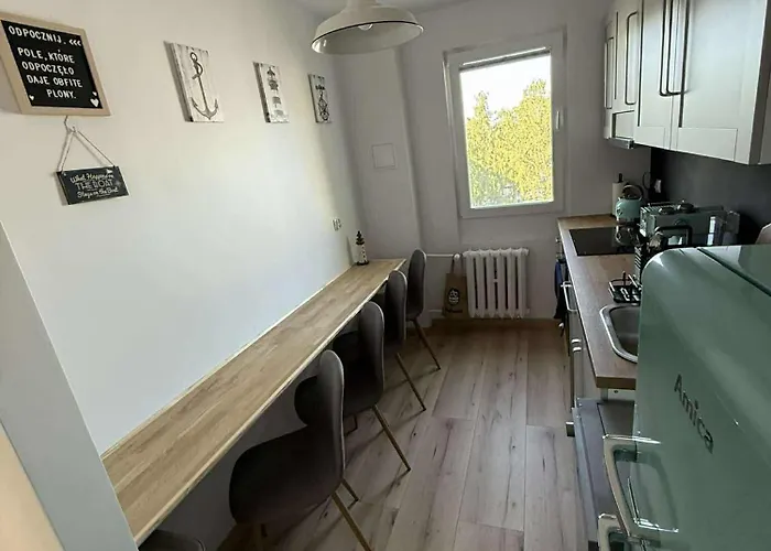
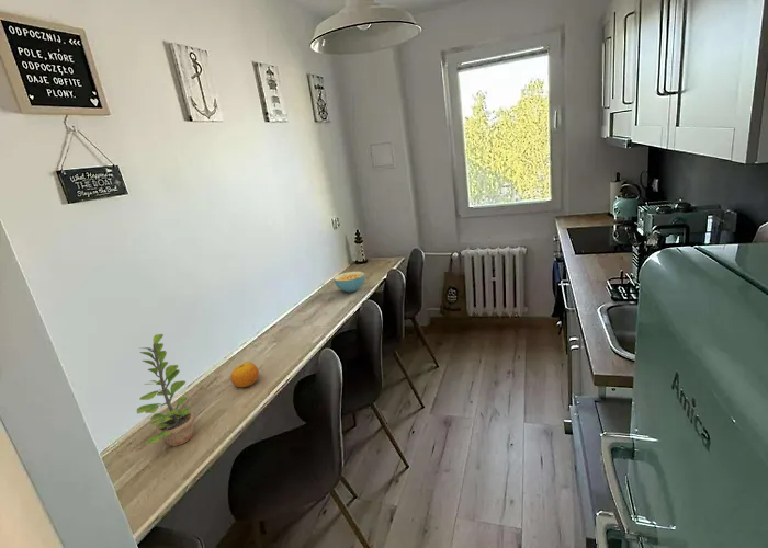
+ cereal bowl [332,271,365,294]
+ plant [136,333,195,447]
+ fruit [230,361,260,388]
